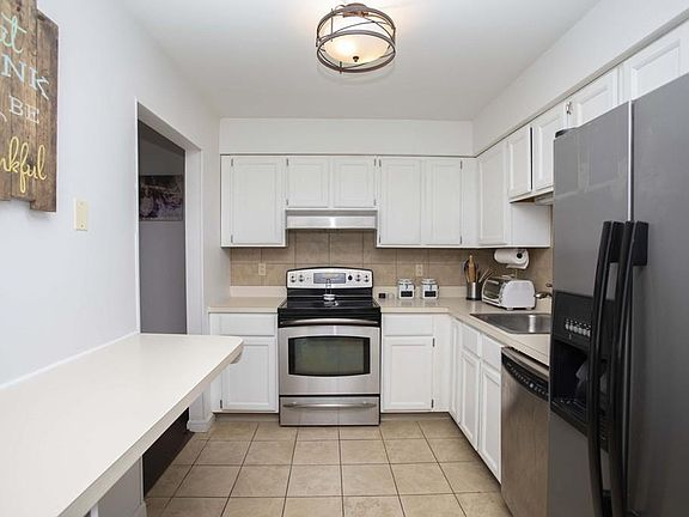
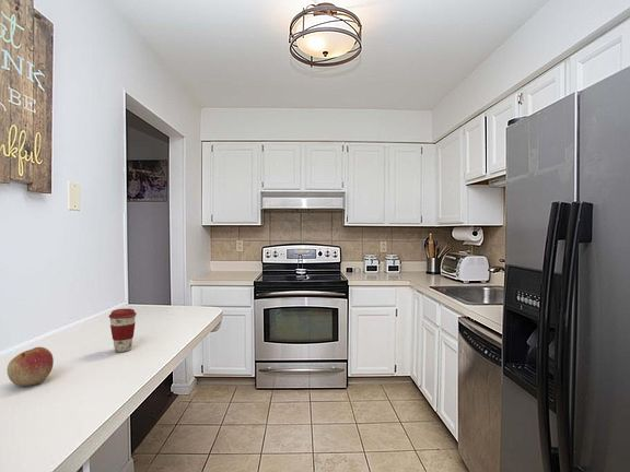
+ apple [5,346,55,387]
+ coffee cup [107,307,138,353]
